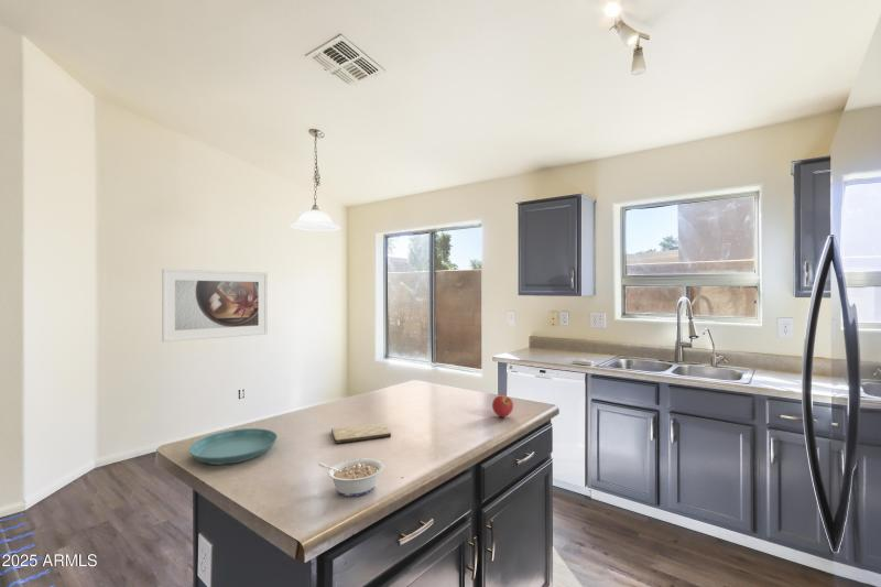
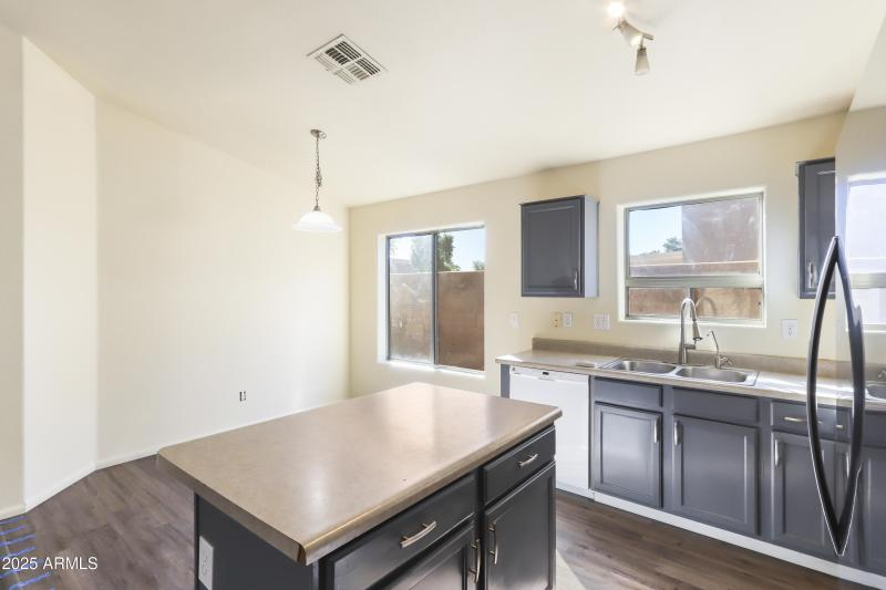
- cutting board [330,422,392,445]
- saucer [188,427,279,466]
- legume [317,458,384,498]
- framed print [161,268,269,344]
- fruit [491,394,514,417]
